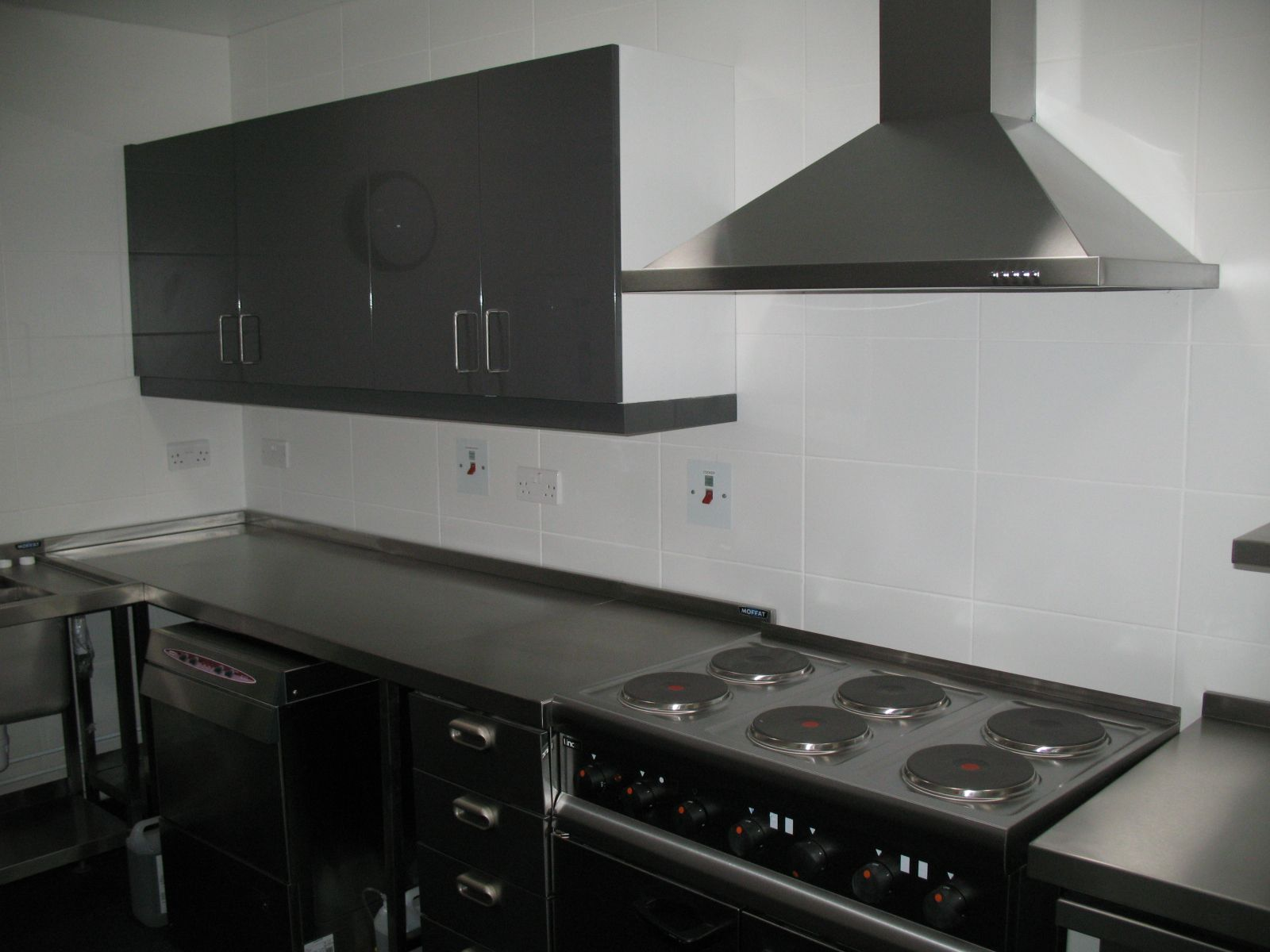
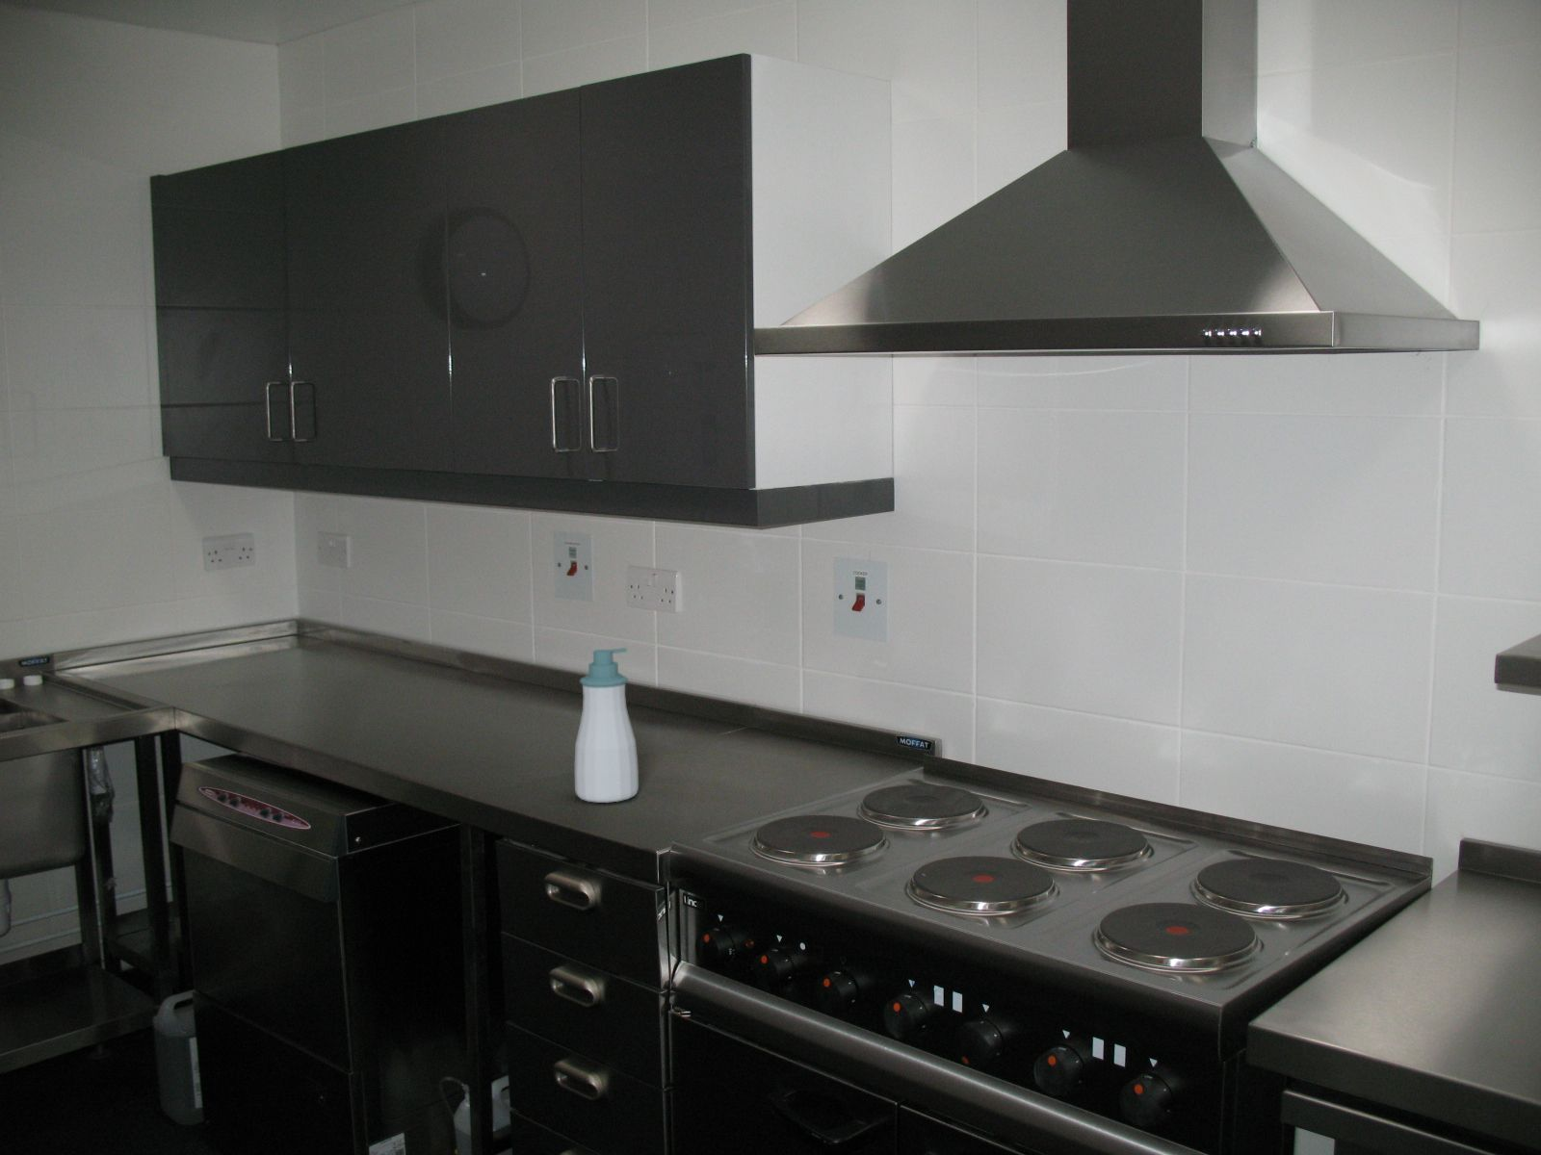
+ soap bottle [574,647,639,803]
